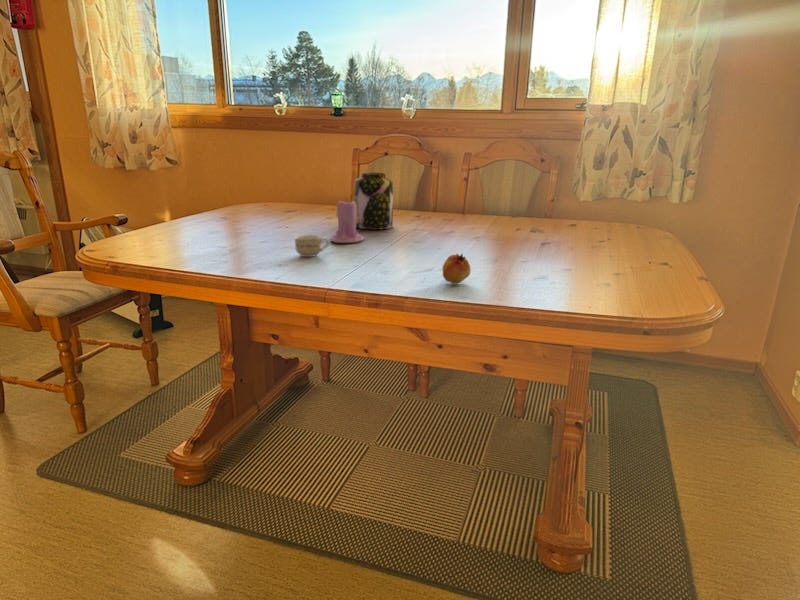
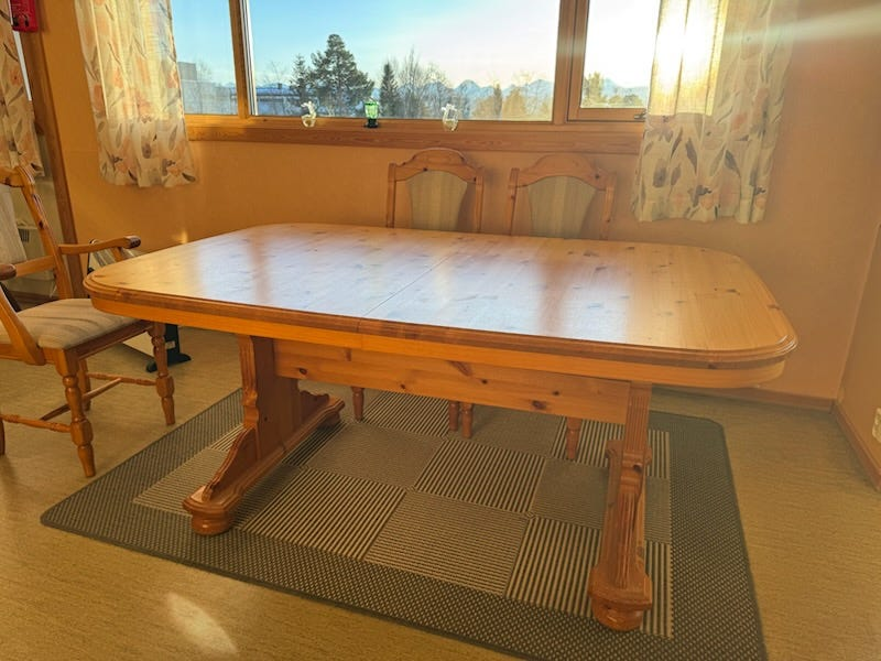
- cup [294,234,330,258]
- fruit [442,252,472,284]
- candle [329,196,365,244]
- jar [353,171,394,231]
